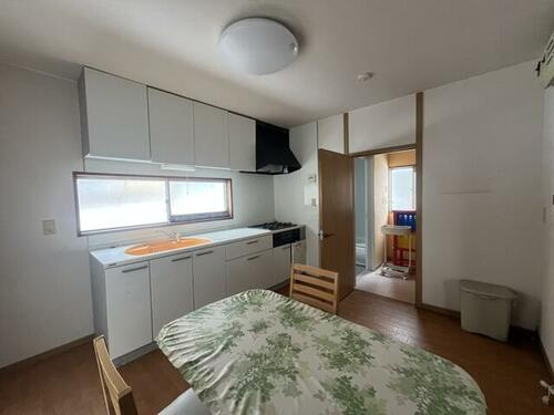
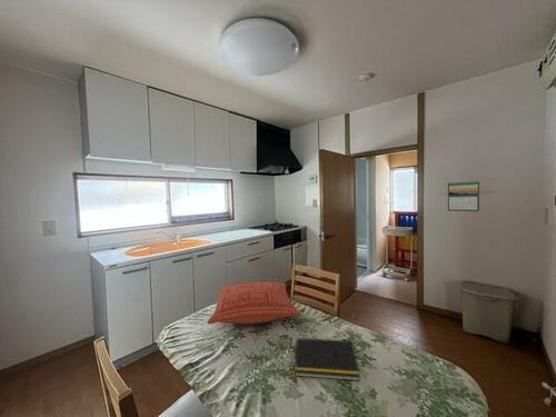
+ notepad [294,337,361,381]
+ pillow [206,280,301,325]
+ calendar [447,180,480,212]
